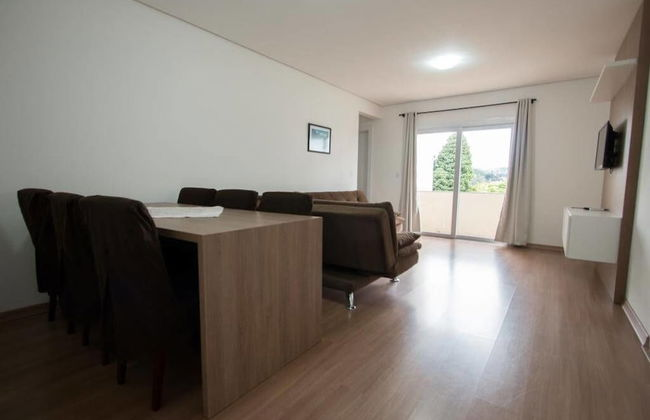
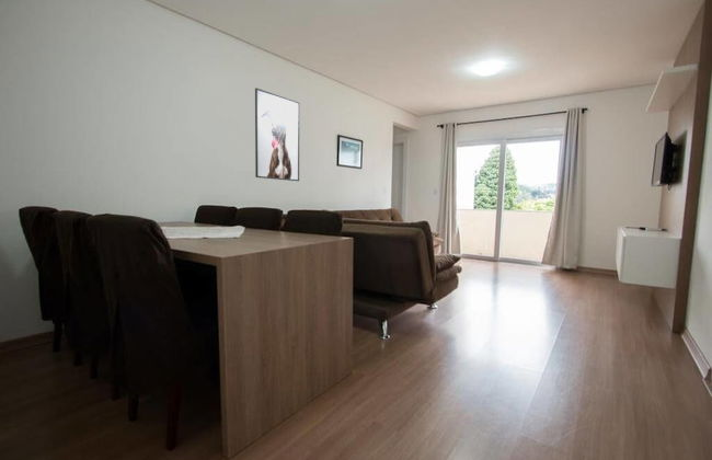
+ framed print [254,87,300,182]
